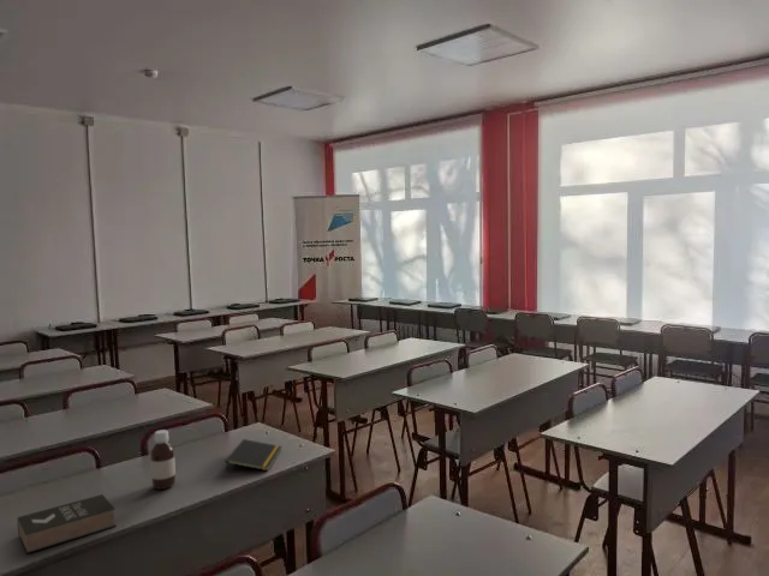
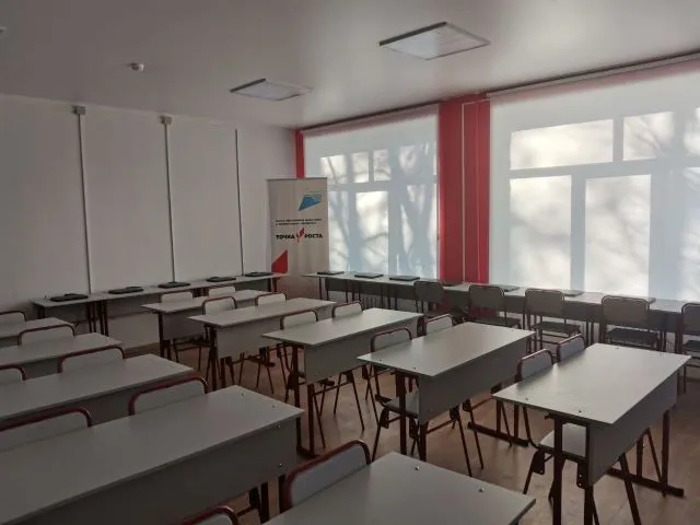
- book [17,493,118,554]
- bottle [149,428,177,491]
- notepad [225,438,282,473]
